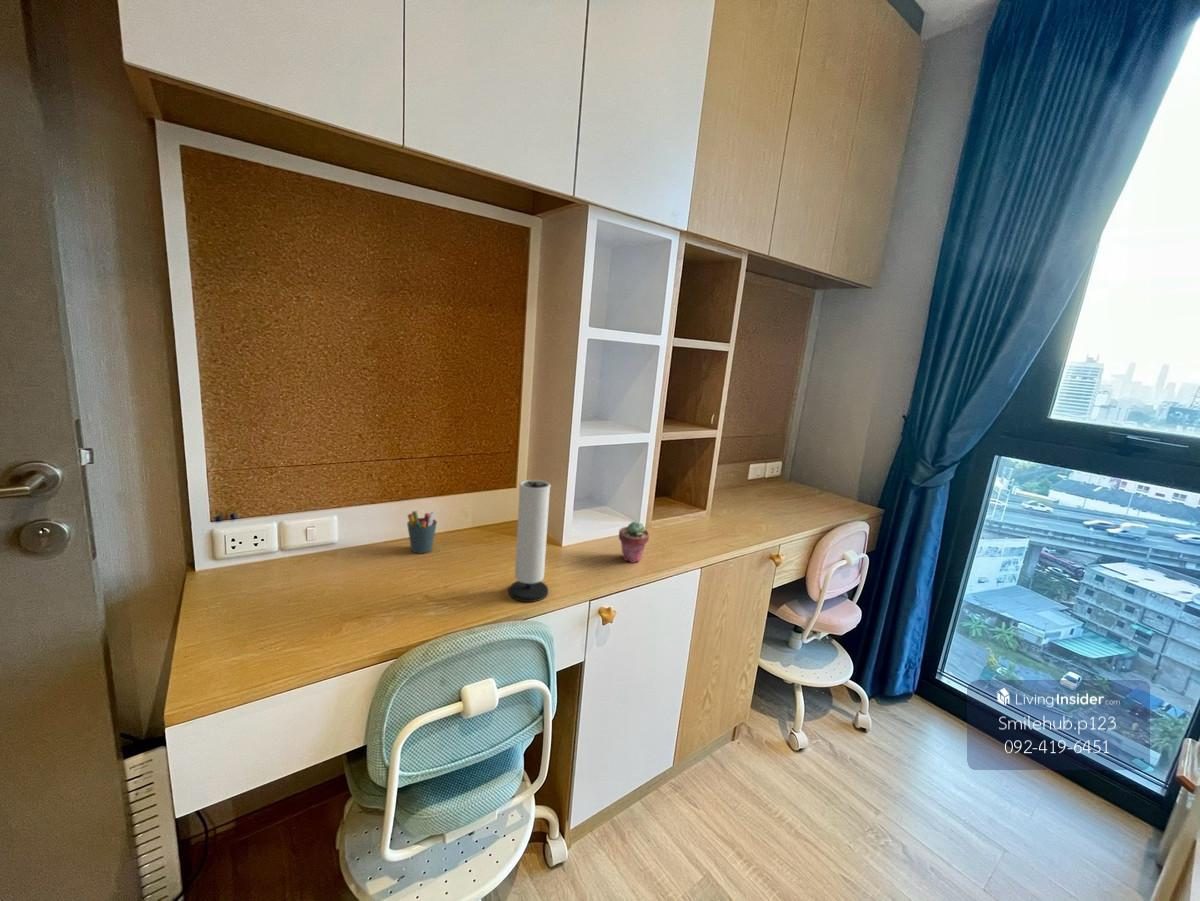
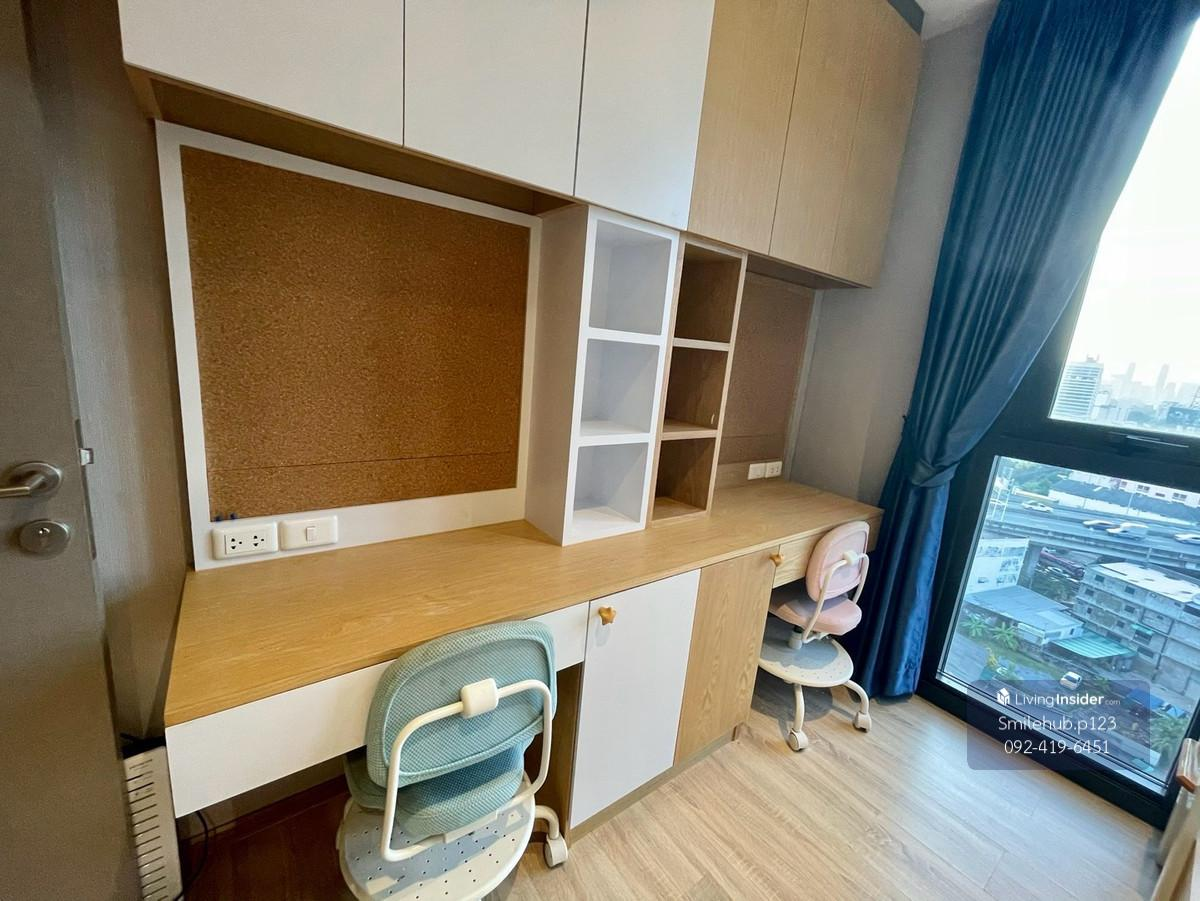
- potted succulent [618,520,650,564]
- speaker [508,479,552,603]
- pen holder [406,510,438,554]
